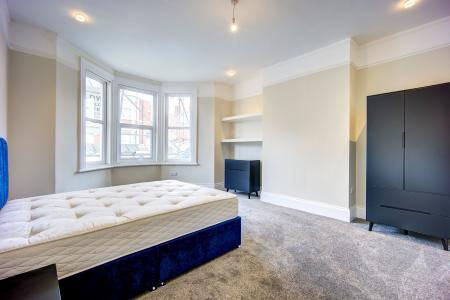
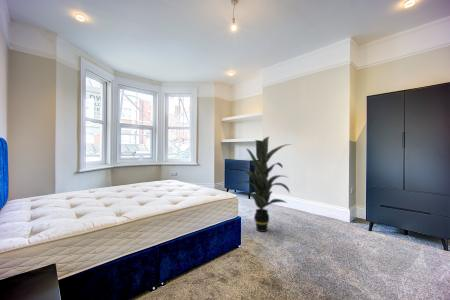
+ indoor plant [234,136,294,233]
